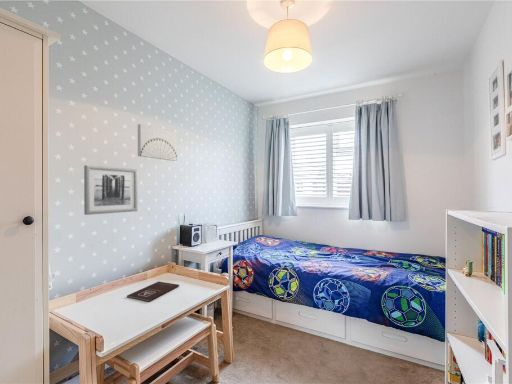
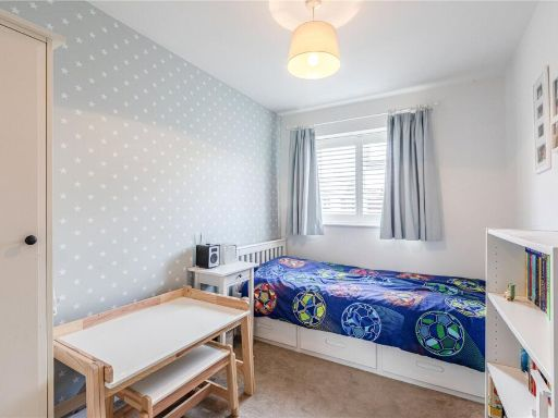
- wall art [83,164,139,216]
- book [126,280,180,303]
- wall art [137,123,178,162]
